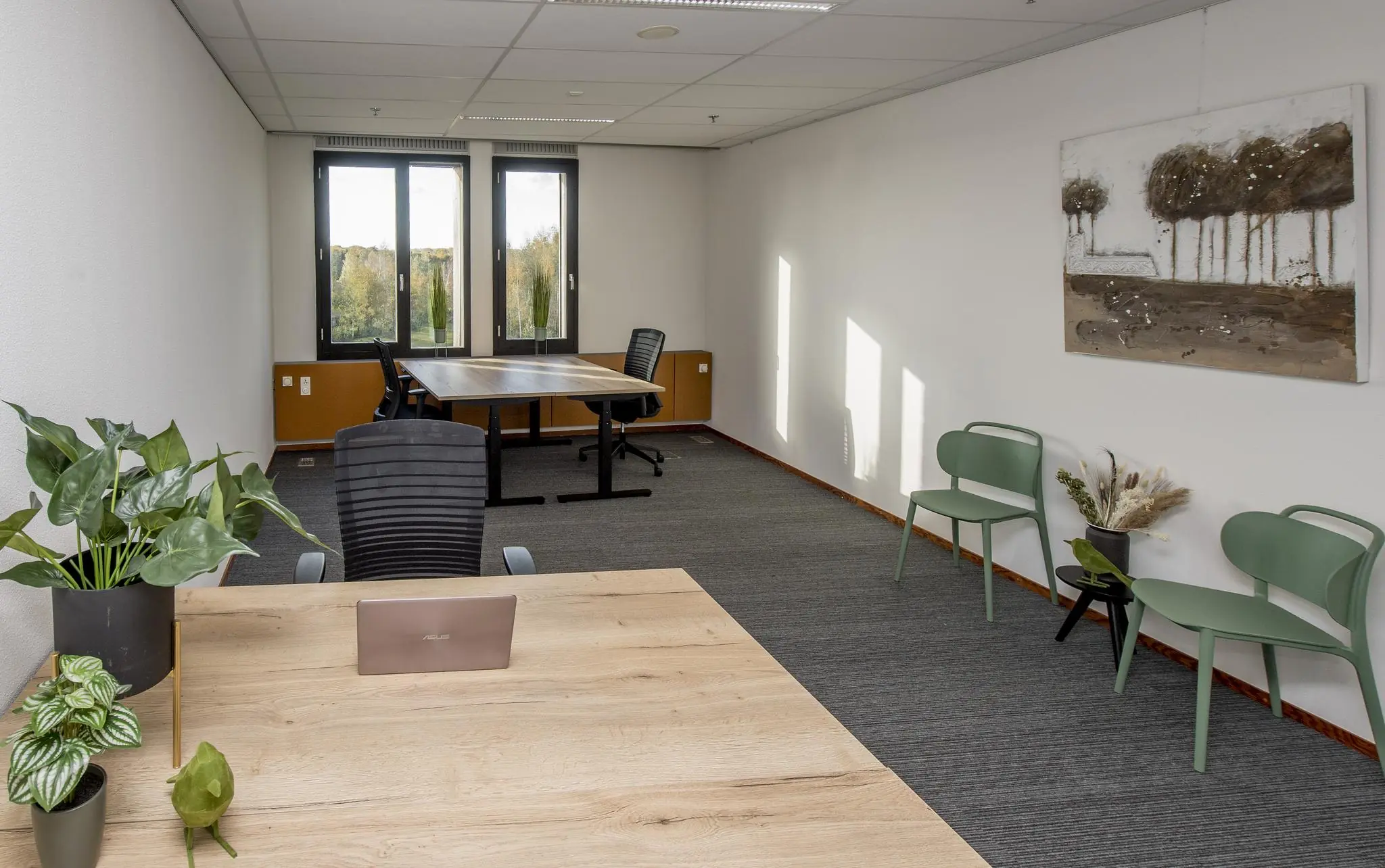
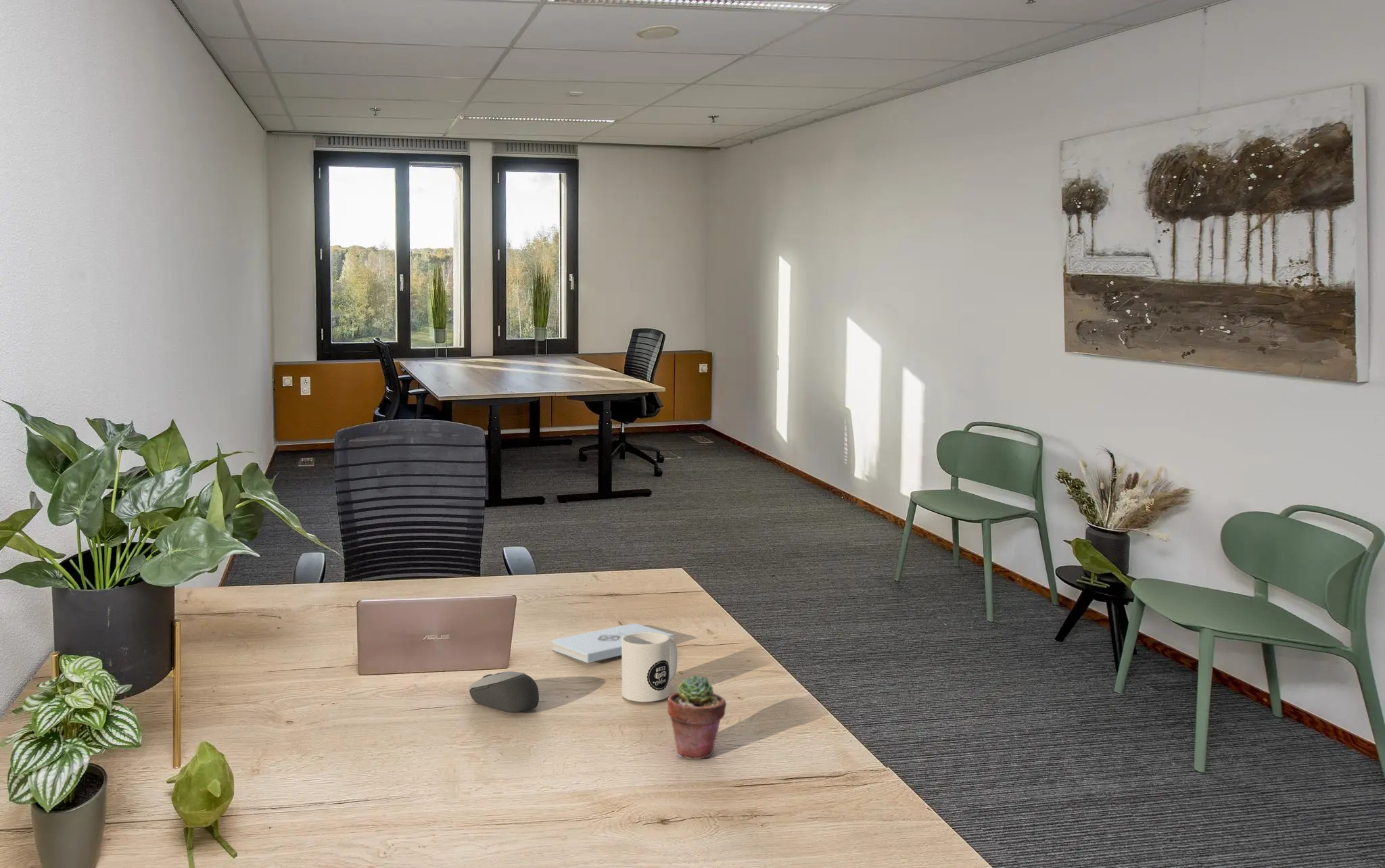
+ mug [621,632,678,702]
+ notepad [552,623,674,664]
+ potted succulent [667,674,727,760]
+ mouse [468,671,540,714]
